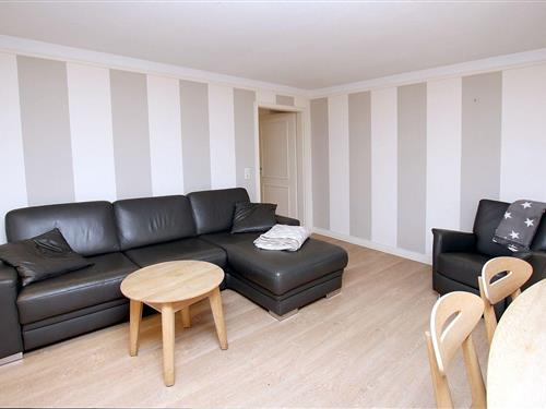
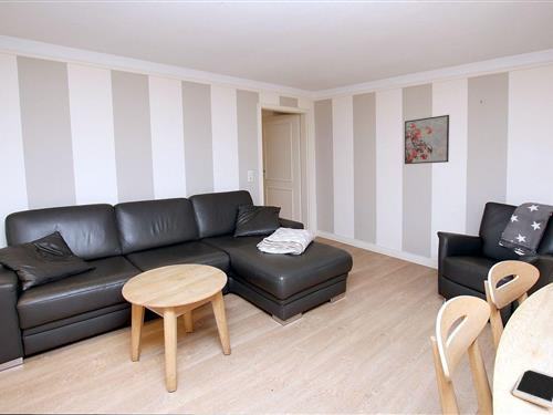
+ cell phone [511,367,553,409]
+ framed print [404,114,450,165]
